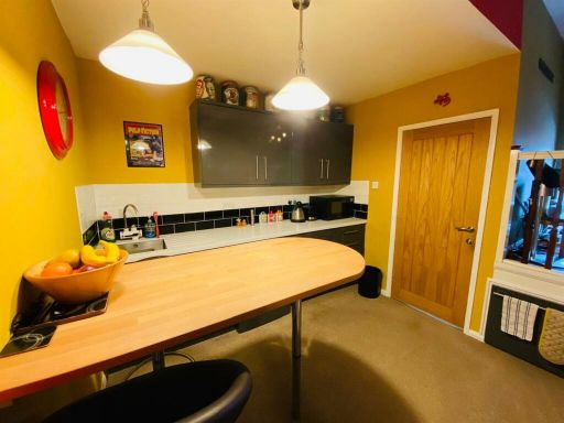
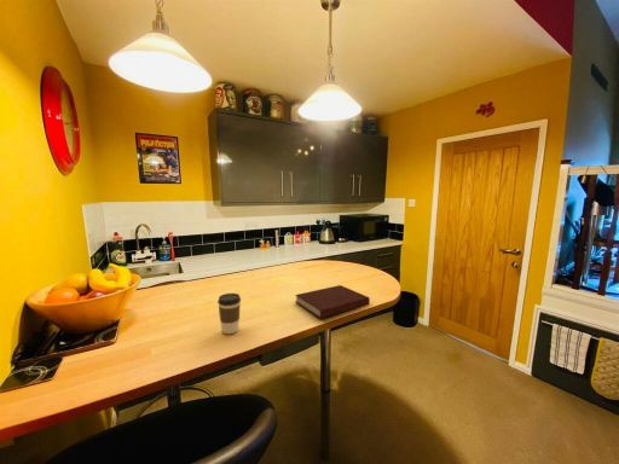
+ coffee cup [216,292,242,335]
+ notebook [294,284,371,319]
